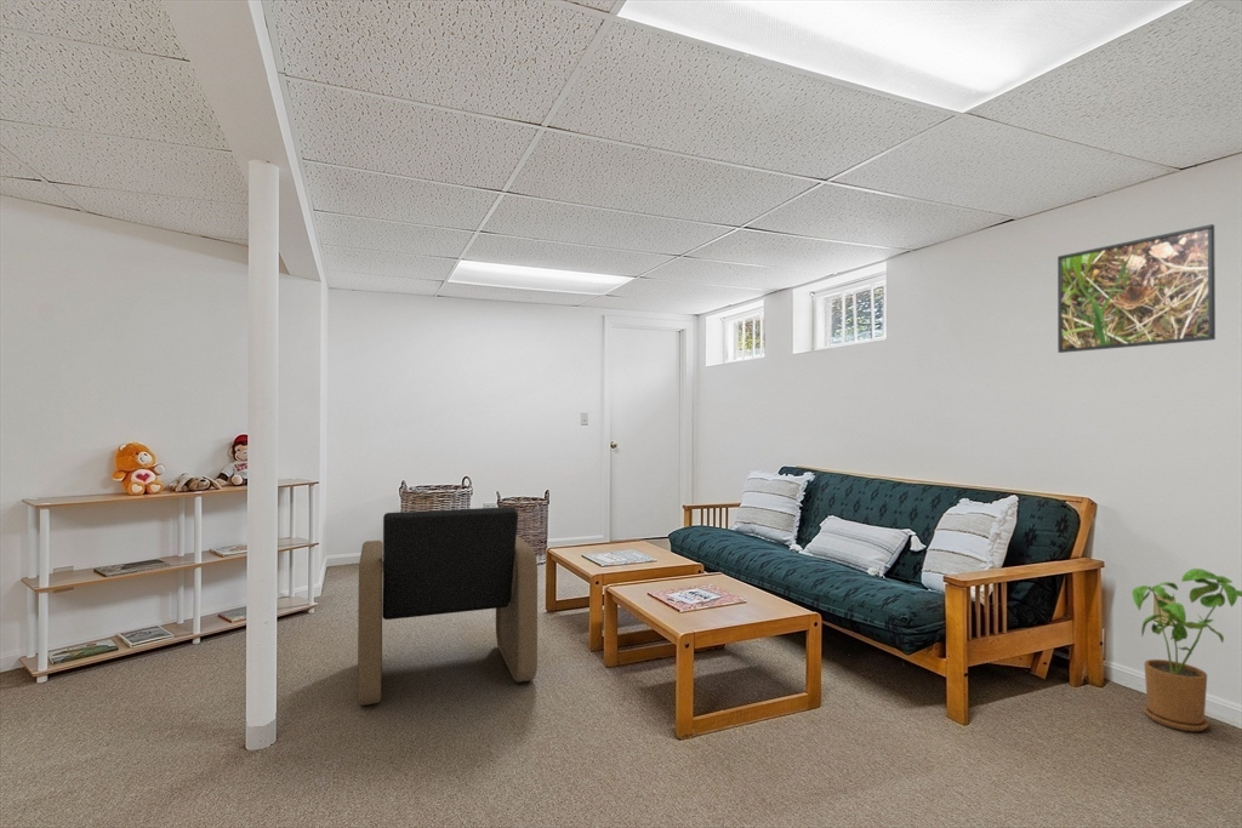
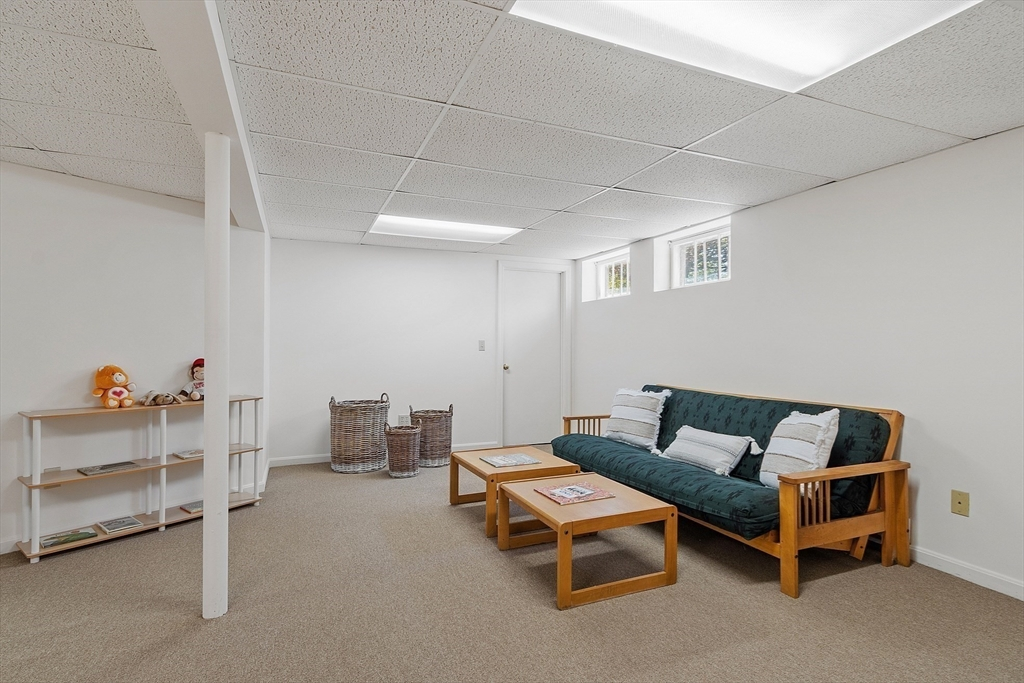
- armchair [357,506,539,707]
- house plant [1132,567,1242,732]
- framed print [1056,223,1217,354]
